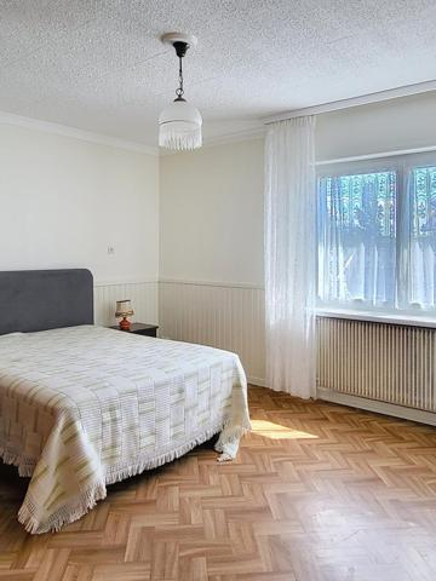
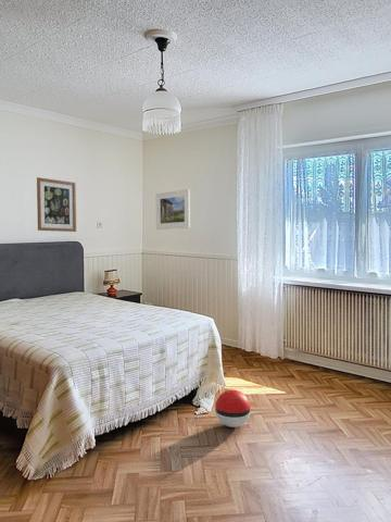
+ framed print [155,188,191,231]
+ ball [214,388,251,428]
+ wall art [36,176,77,233]
